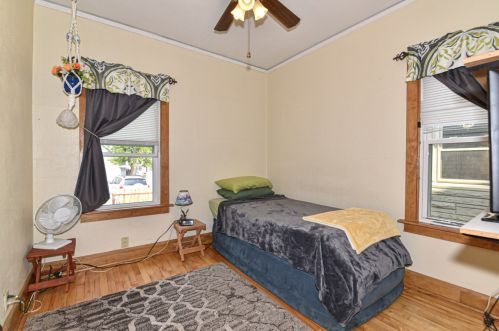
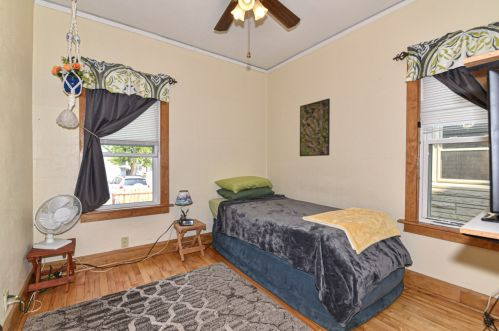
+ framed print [299,97,331,157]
